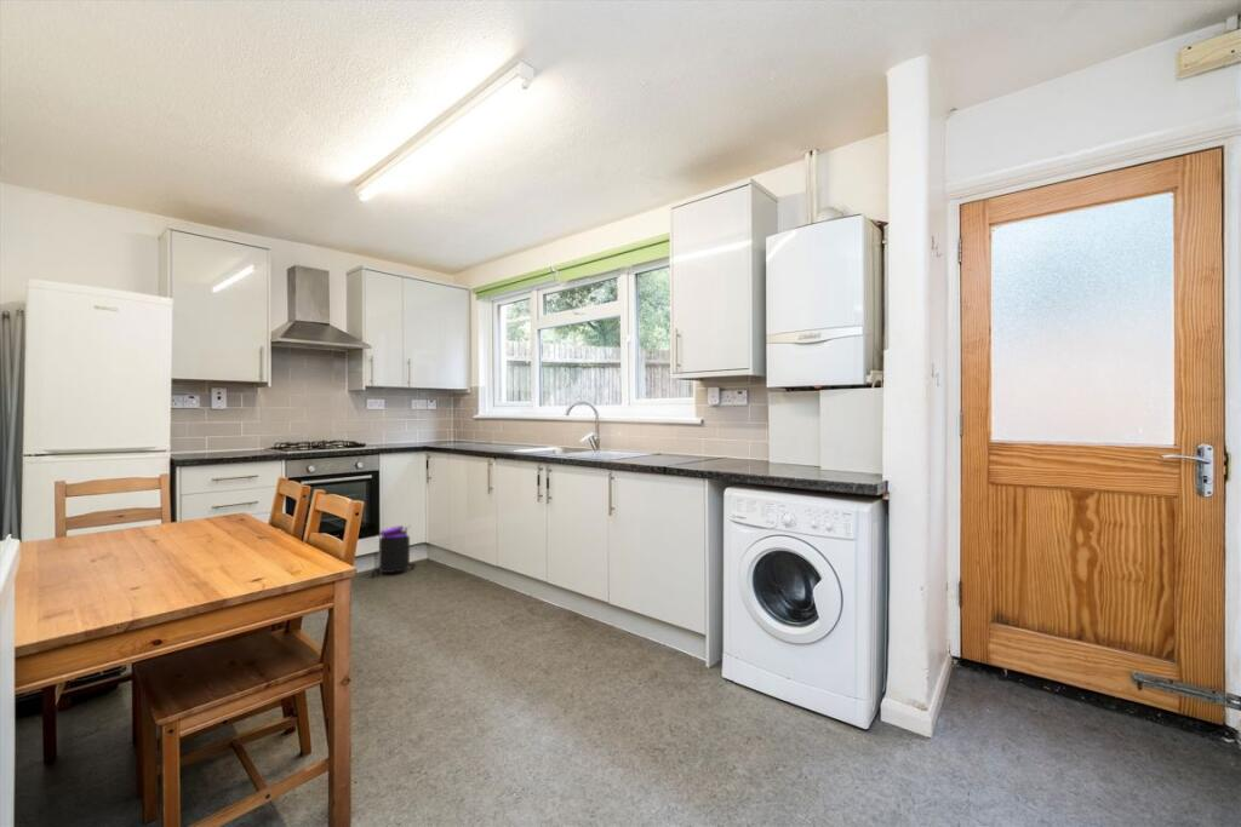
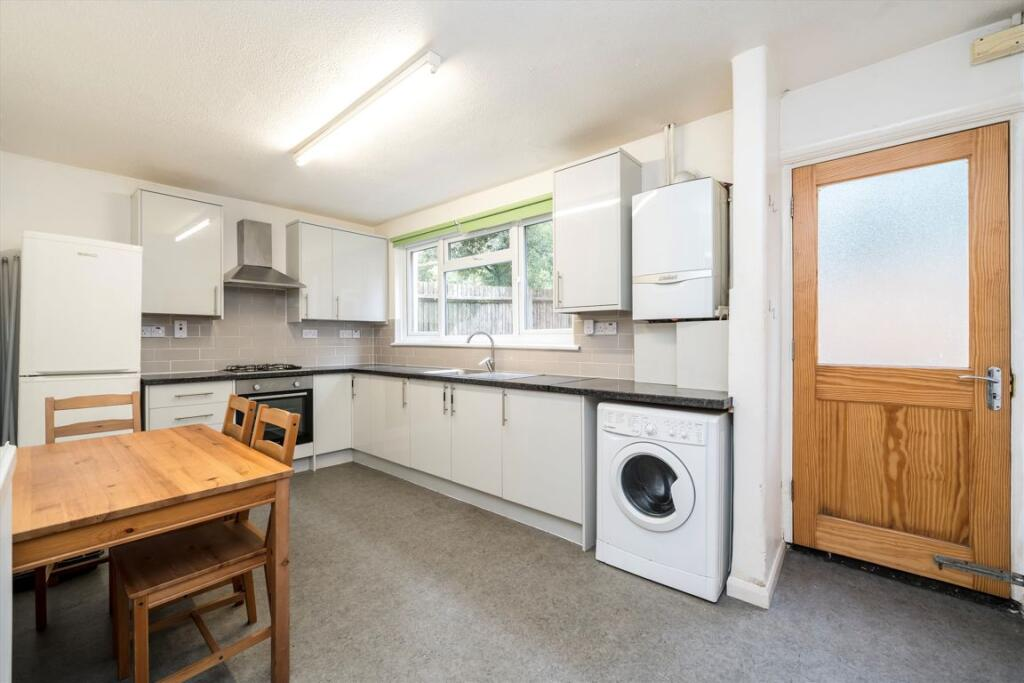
- trash can [370,524,417,579]
